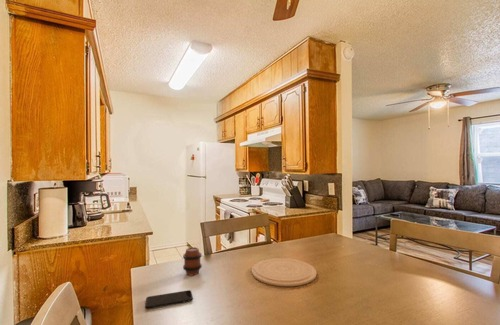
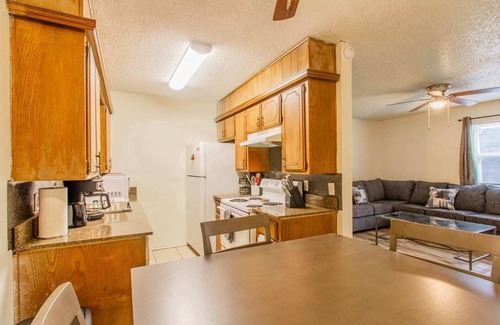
- smartphone [144,289,194,309]
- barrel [182,246,203,276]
- plate [251,257,317,287]
